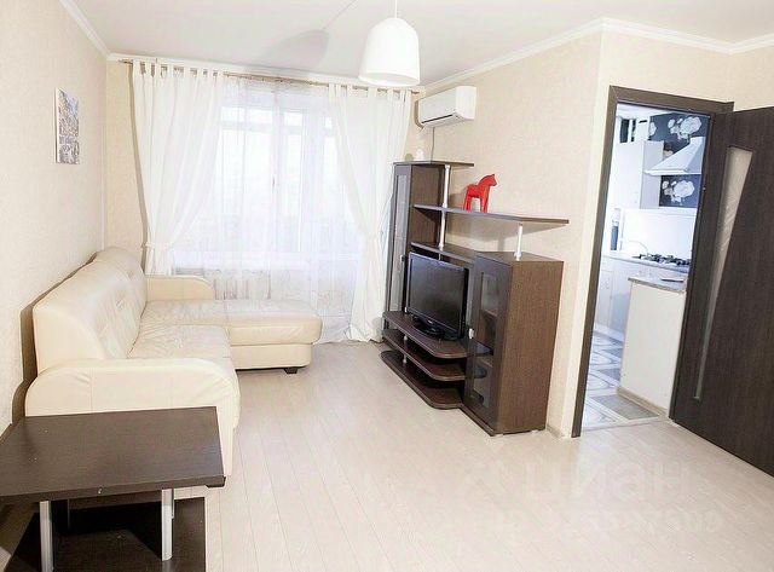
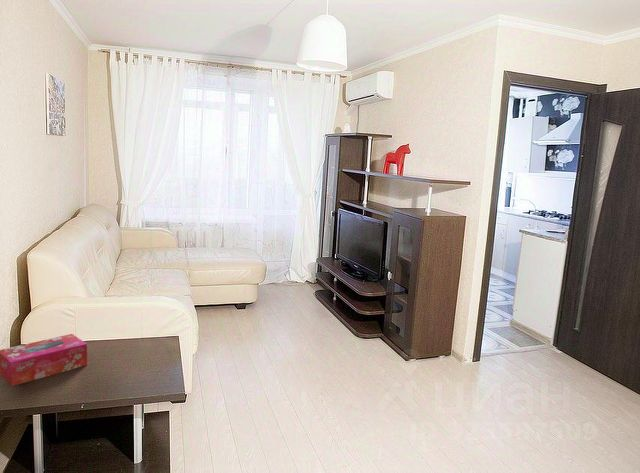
+ tissue box [0,333,88,387]
